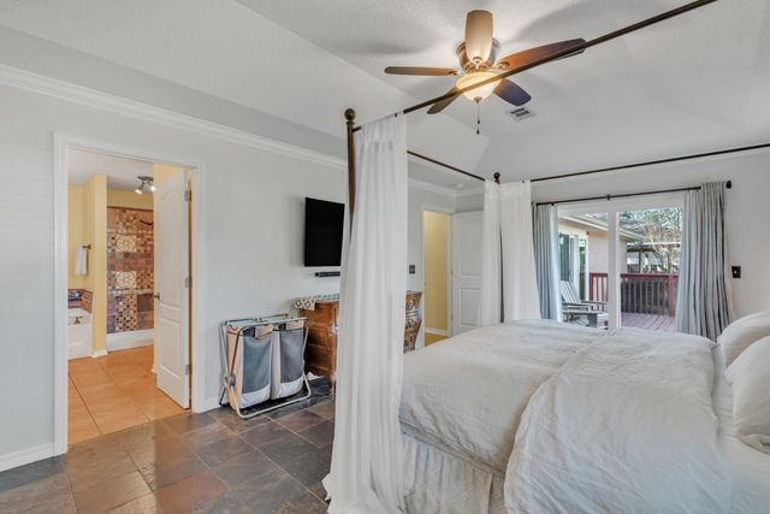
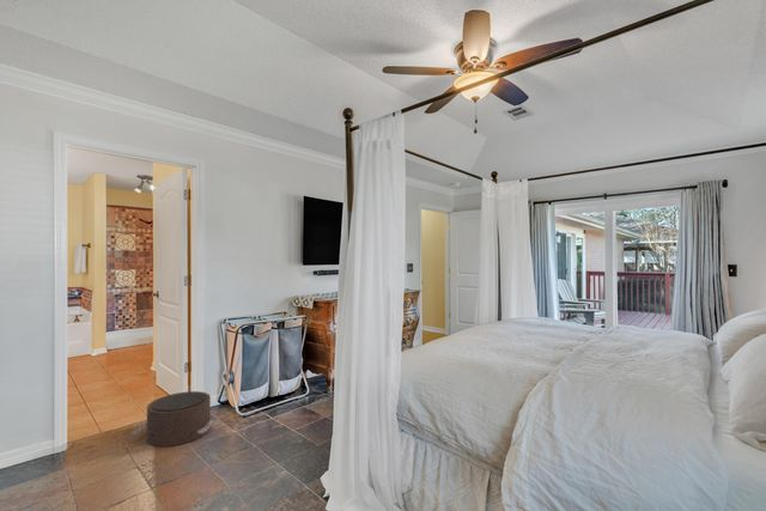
+ pouf [130,390,219,448]
